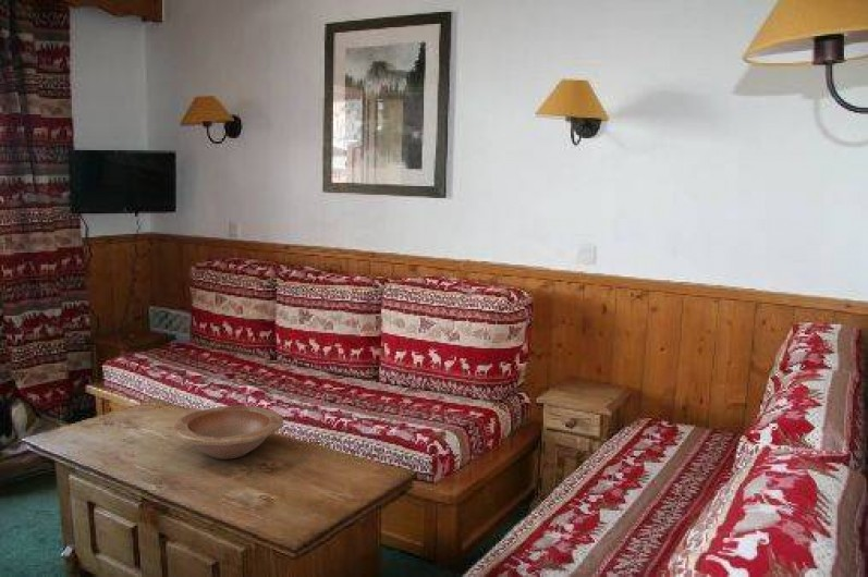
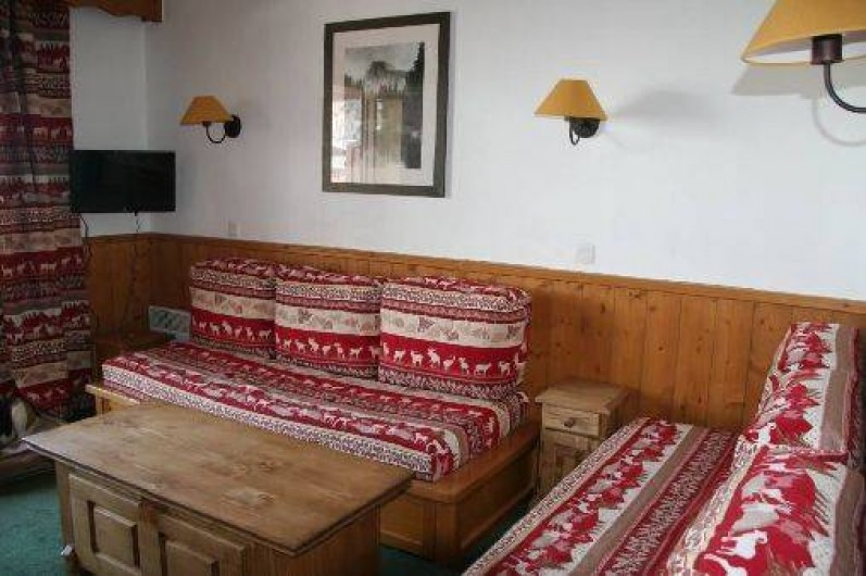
- wooden bowl [171,404,284,461]
